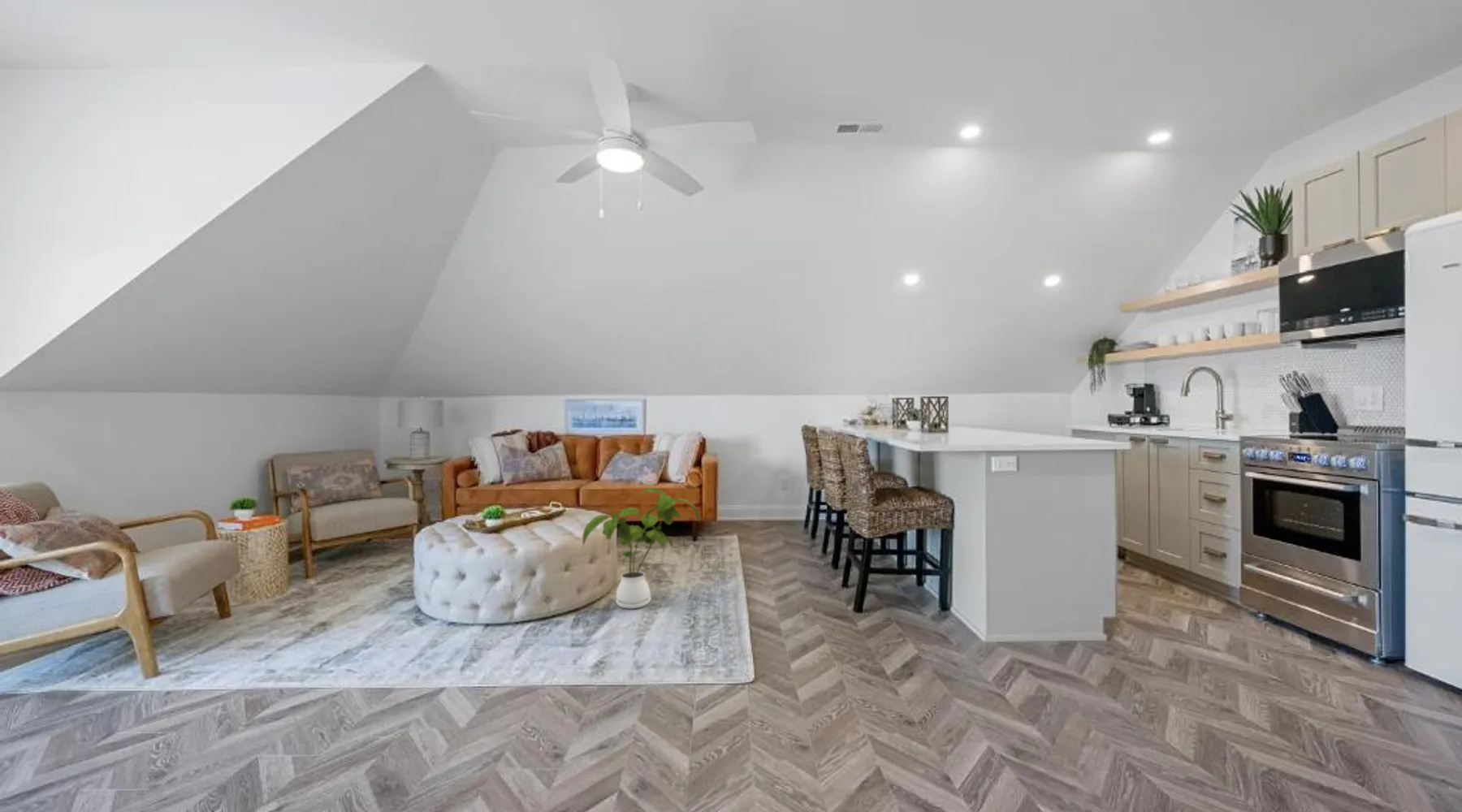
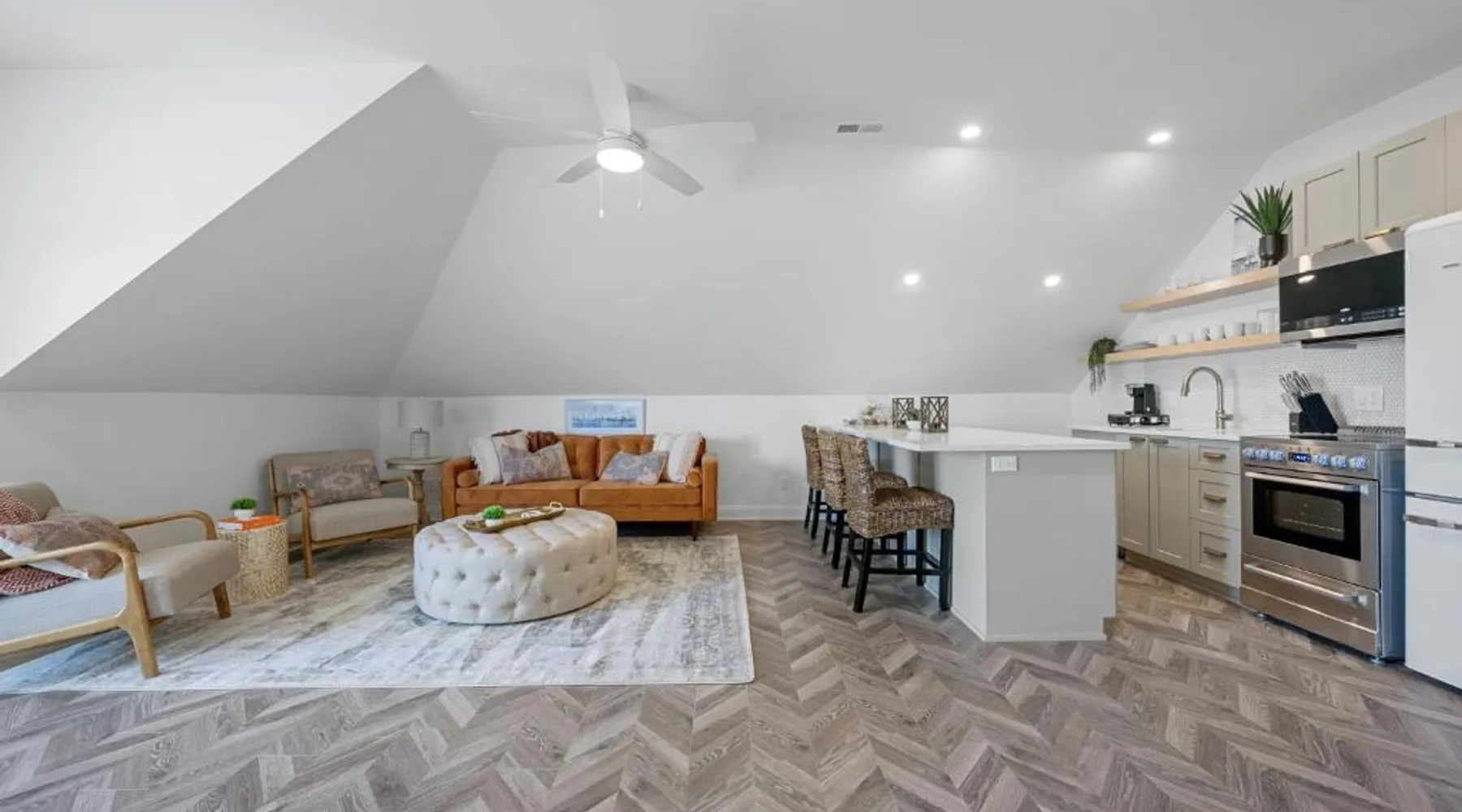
- house plant [582,487,701,610]
